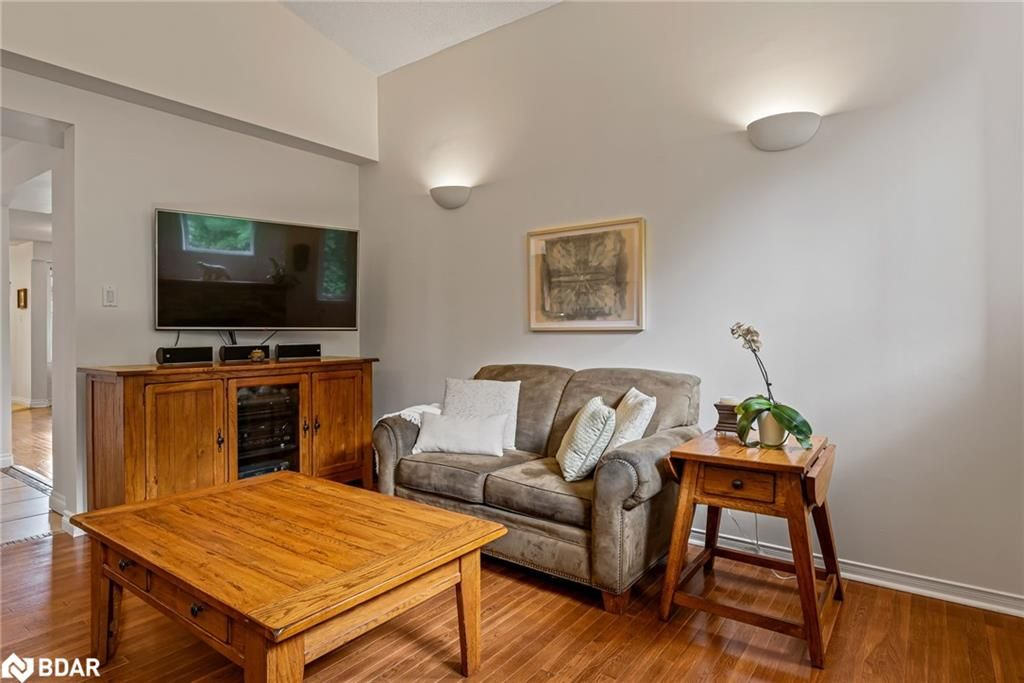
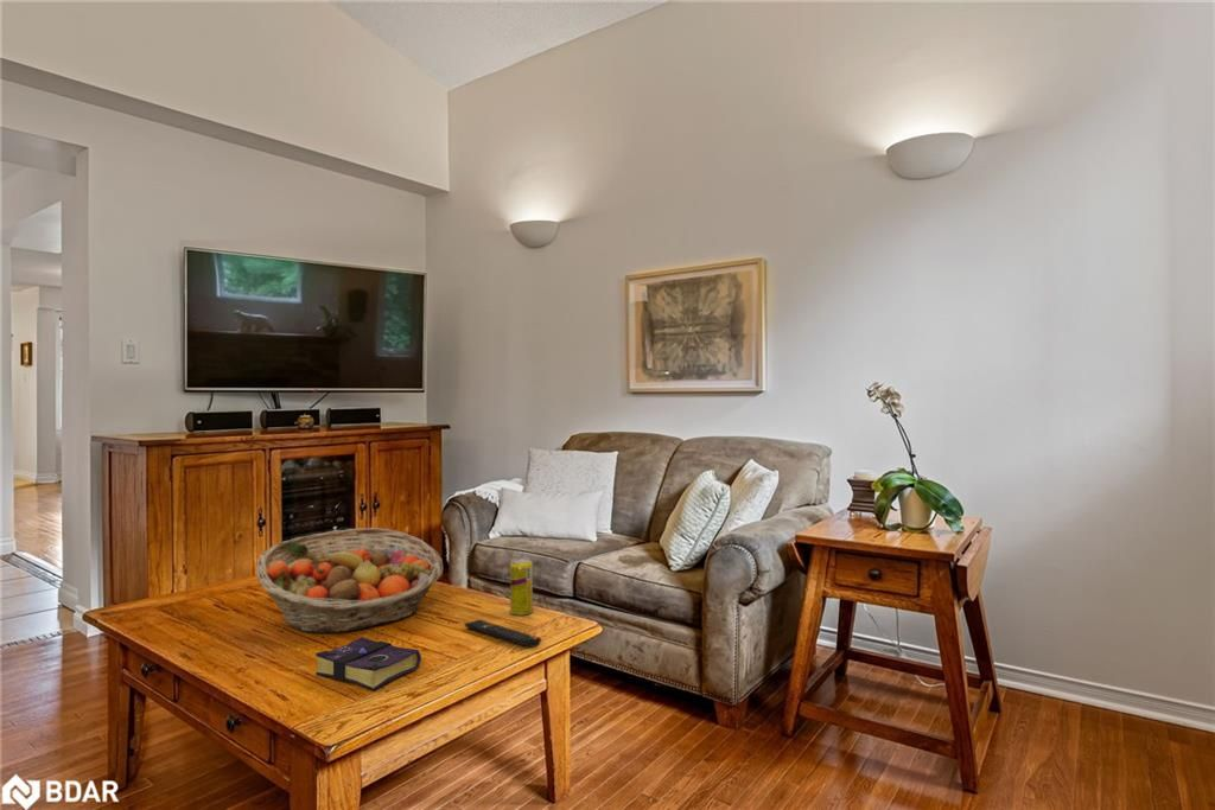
+ beverage can [509,557,534,617]
+ remote control [464,618,542,649]
+ book [314,636,422,691]
+ fruit basket [255,527,444,634]
